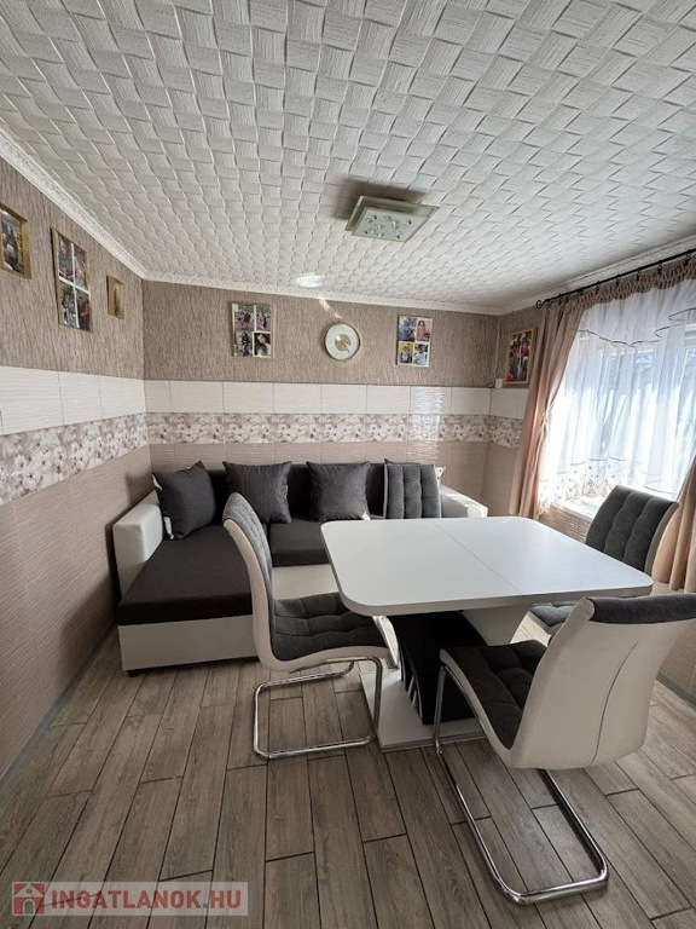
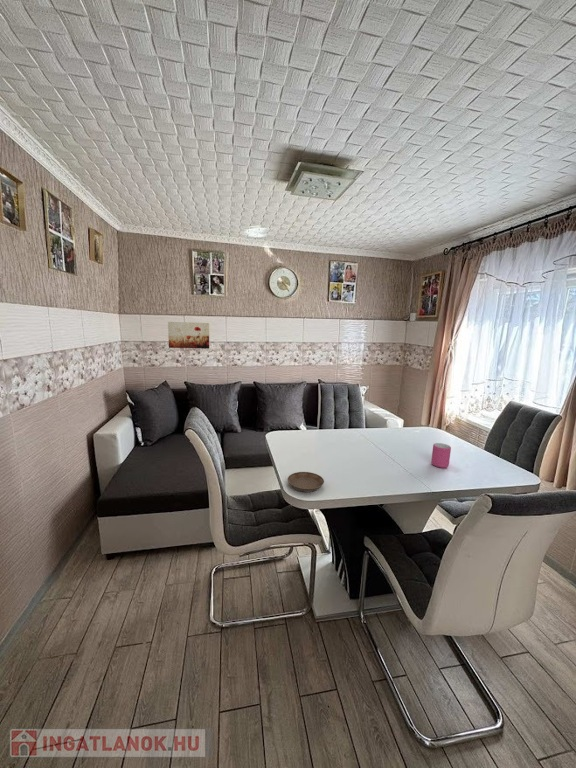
+ saucer [287,471,325,493]
+ mug [430,442,452,469]
+ wall art [167,321,210,350]
